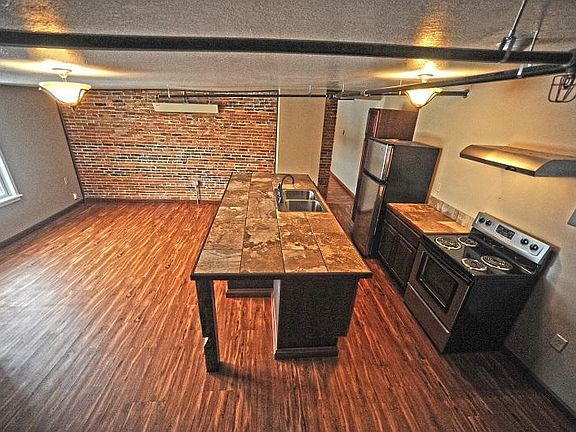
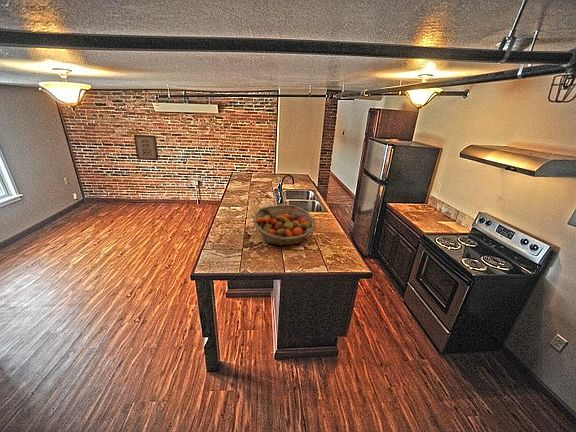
+ fruit basket [252,204,316,247]
+ wall art [133,134,160,161]
